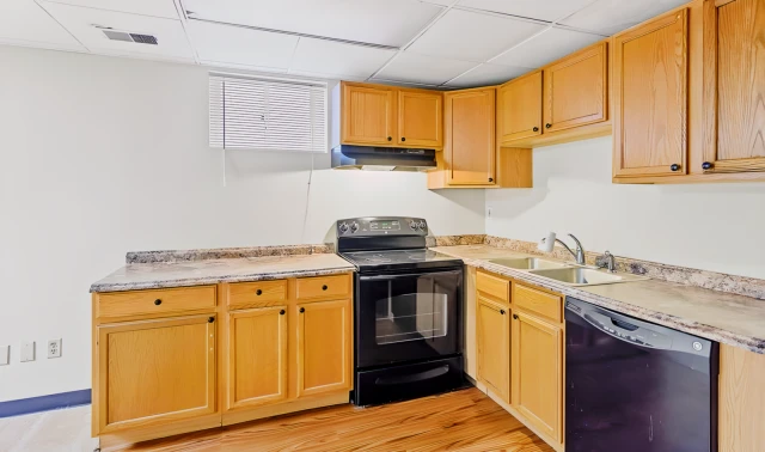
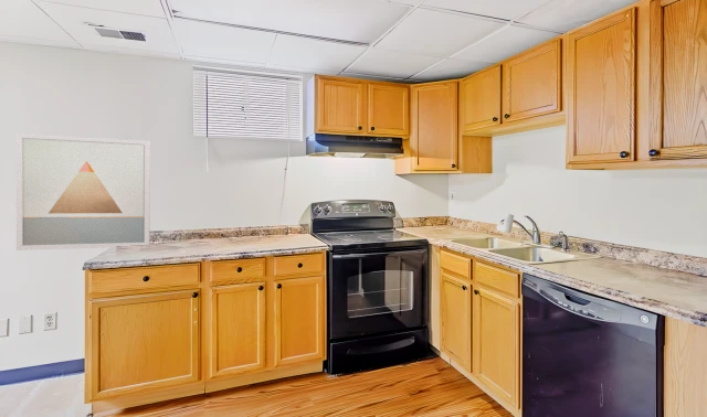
+ wall art [15,132,151,252]
